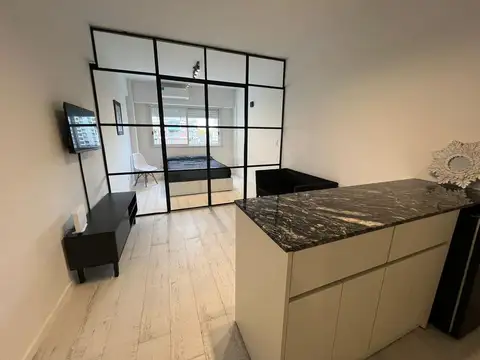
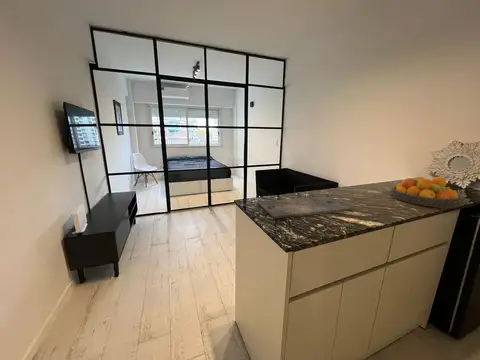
+ fruit bowl [390,176,460,209]
+ cutting board [257,195,353,220]
